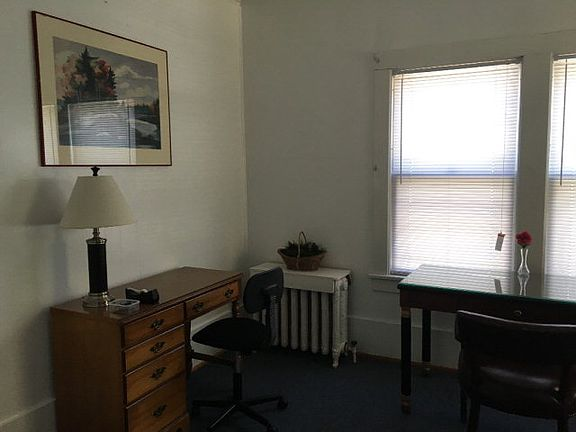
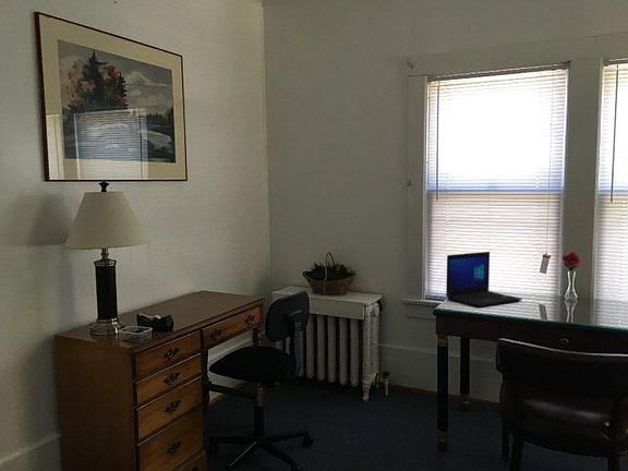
+ laptop [445,251,523,307]
